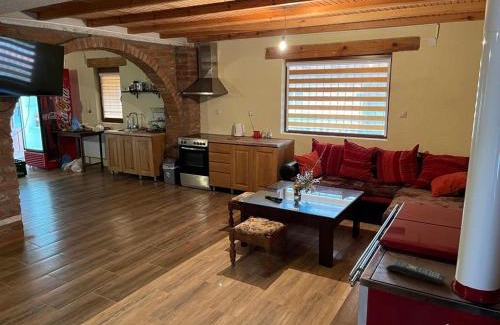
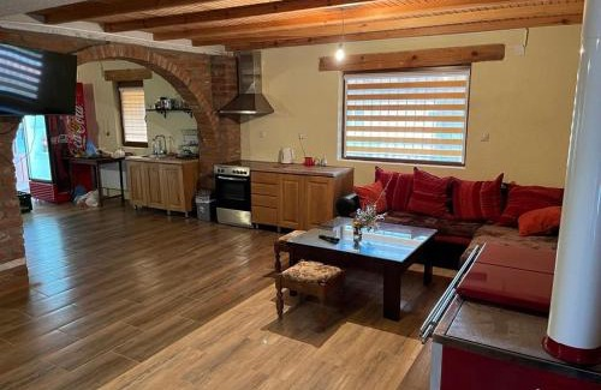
- remote control [385,259,446,285]
